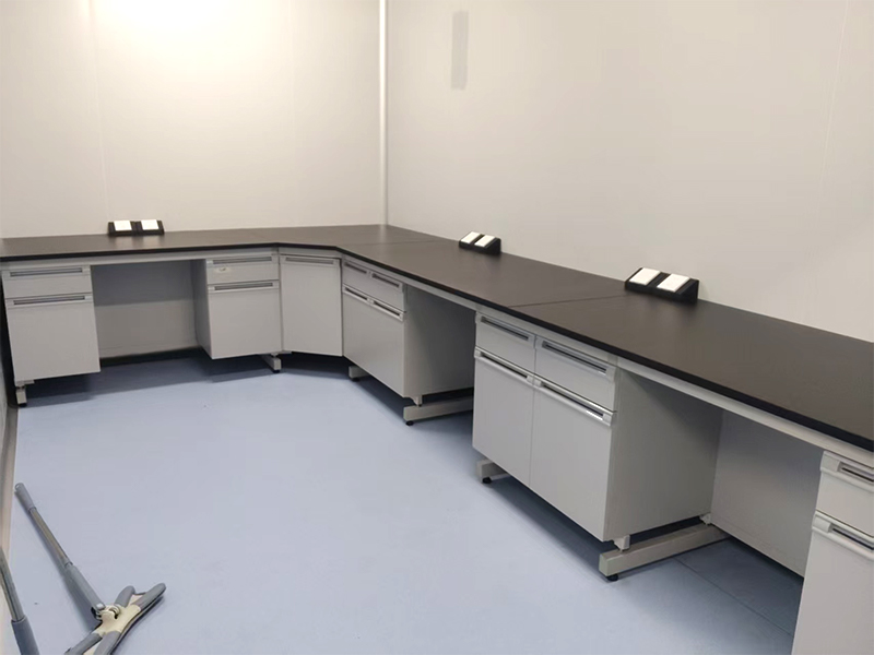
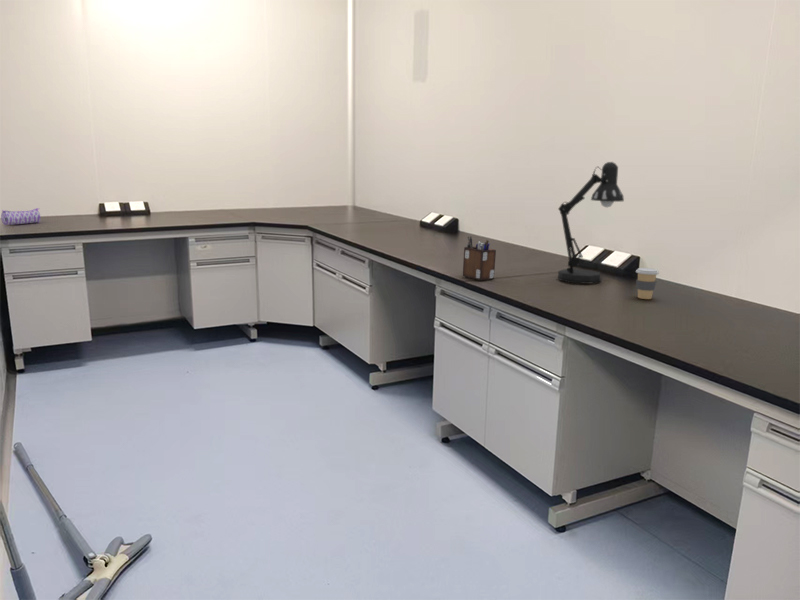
+ coffee cup [635,267,660,300]
+ desk organizer [462,235,497,281]
+ desk lamp [557,161,625,285]
+ pencil case [0,207,41,226]
